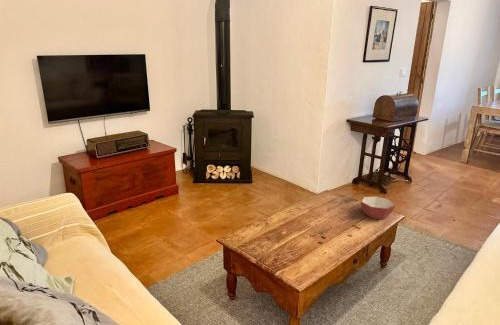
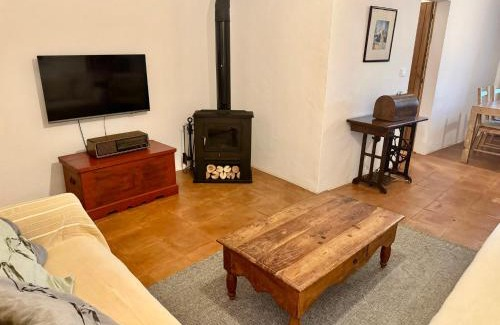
- bowl [360,195,396,220]
